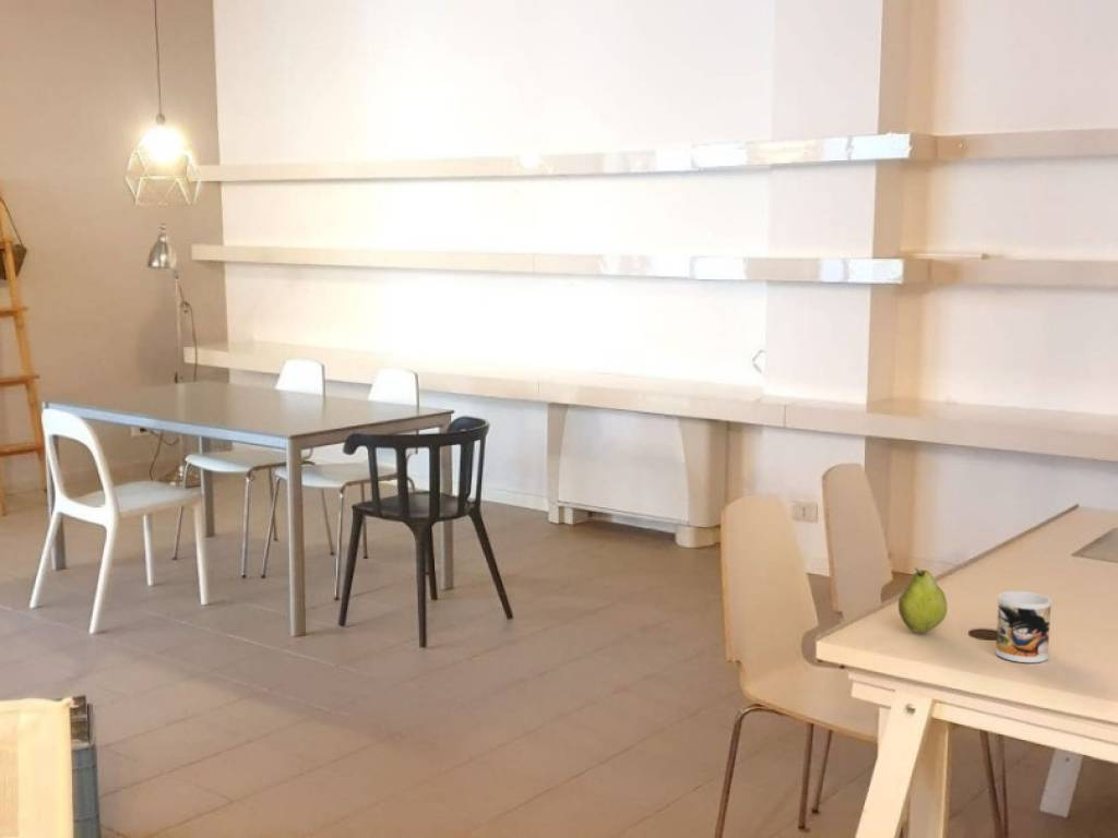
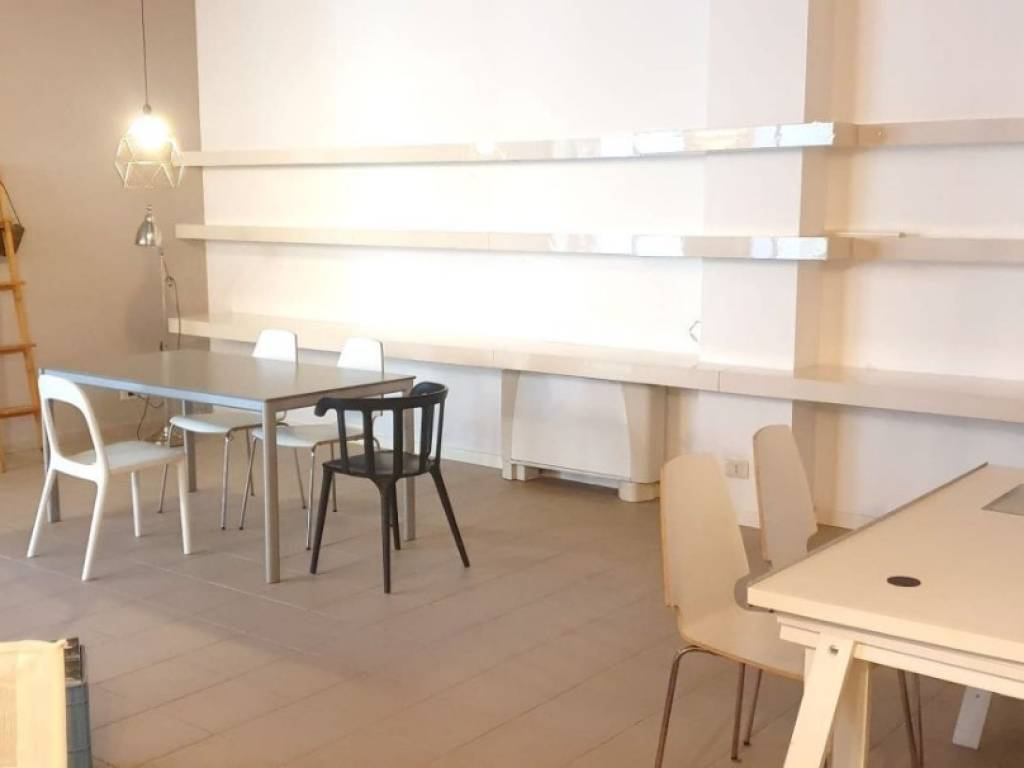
- mug [995,590,1052,663]
- fruit [897,566,948,634]
